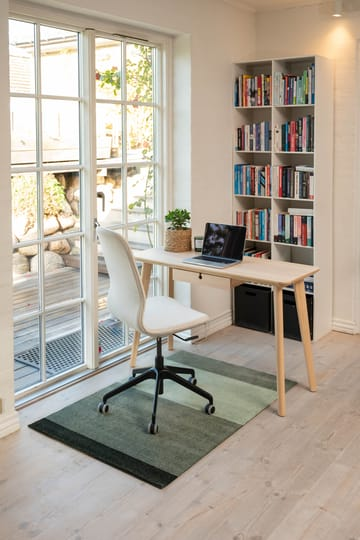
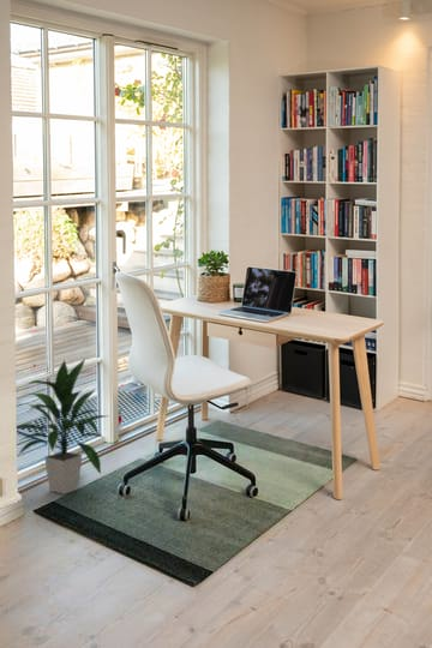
+ indoor plant [16,358,112,496]
